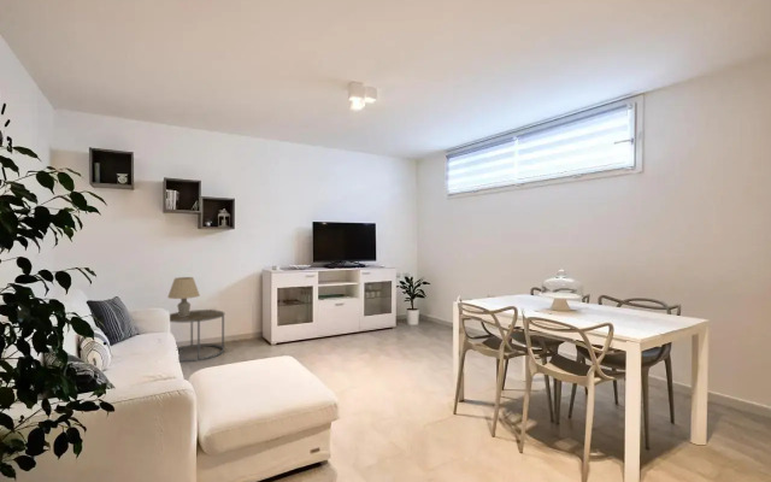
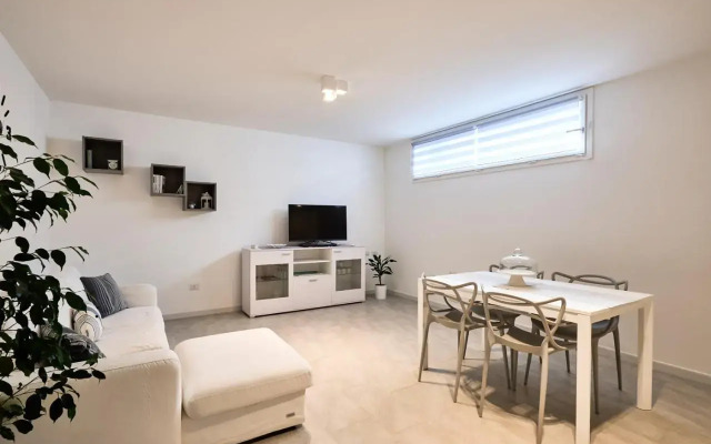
- table lamp [166,276,201,316]
- side table [169,308,225,363]
